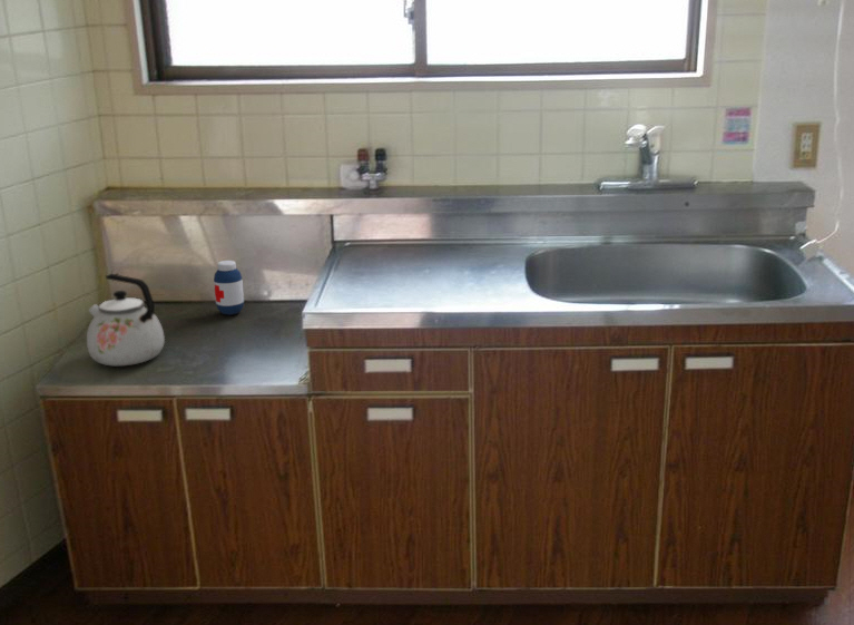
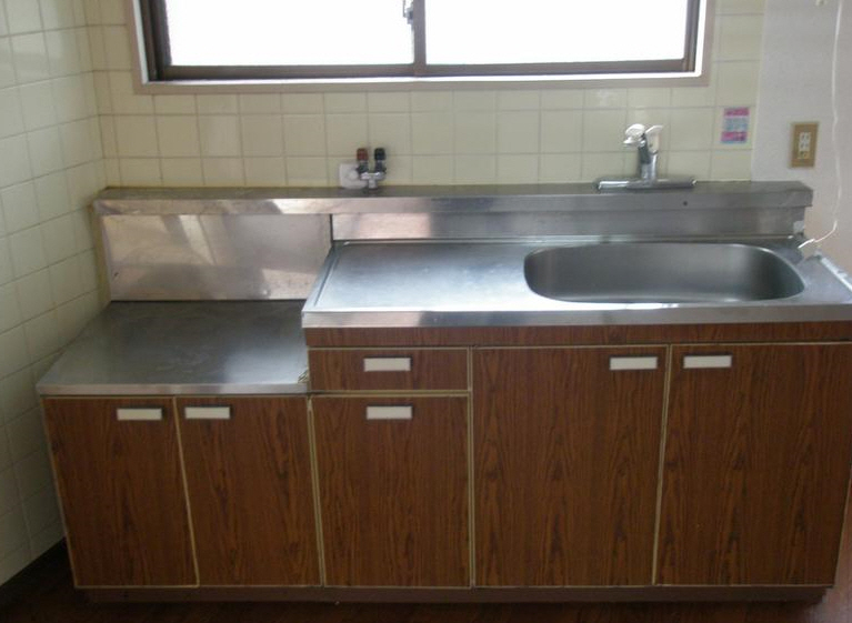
- medicine bottle [213,260,245,315]
- kettle [86,273,166,367]
